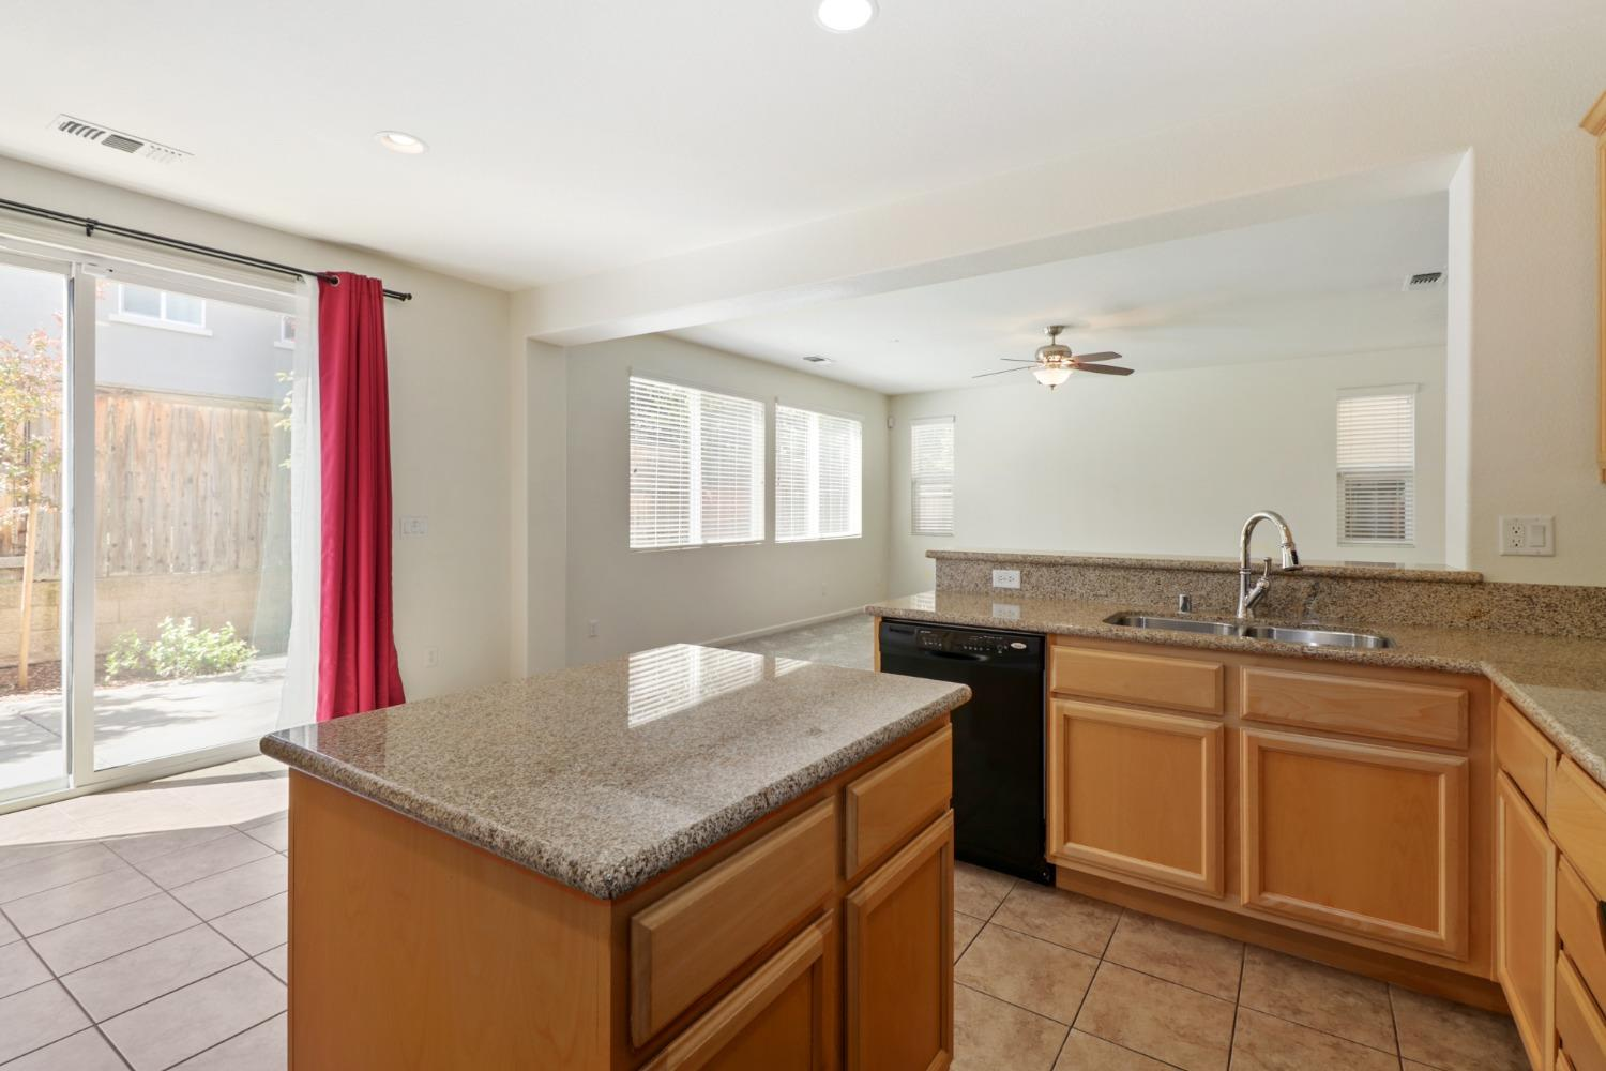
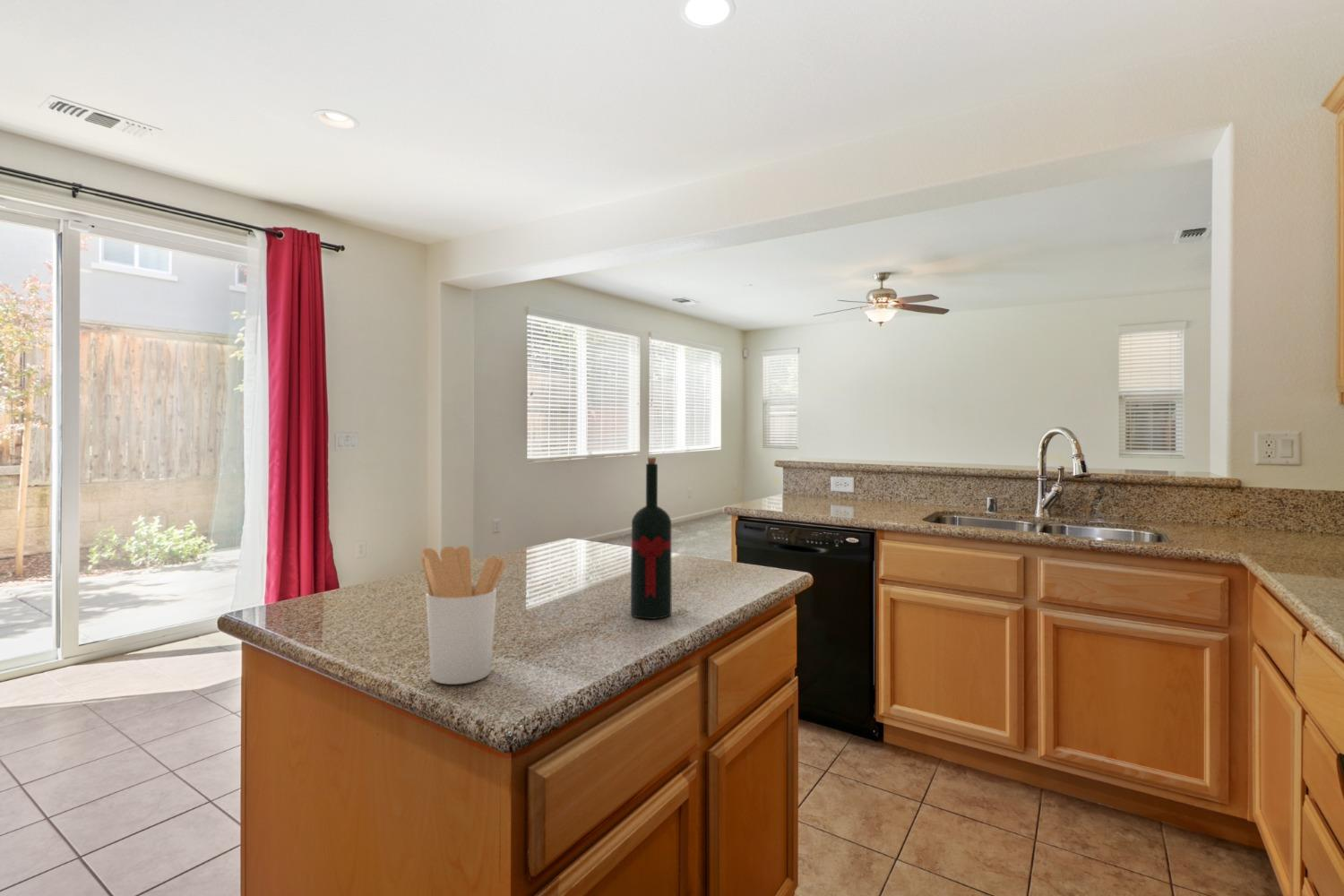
+ wine bottle [630,457,673,620]
+ utensil holder [420,545,506,685]
